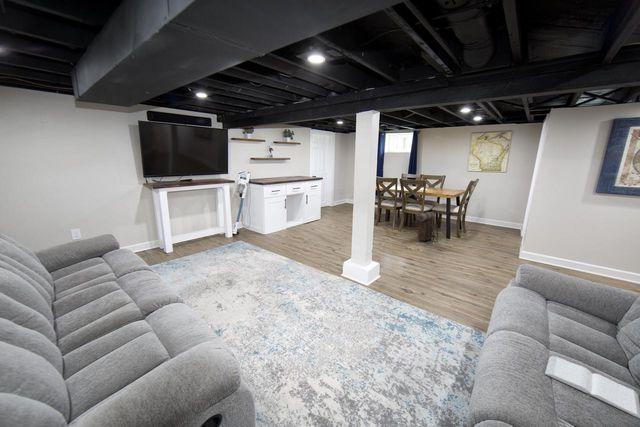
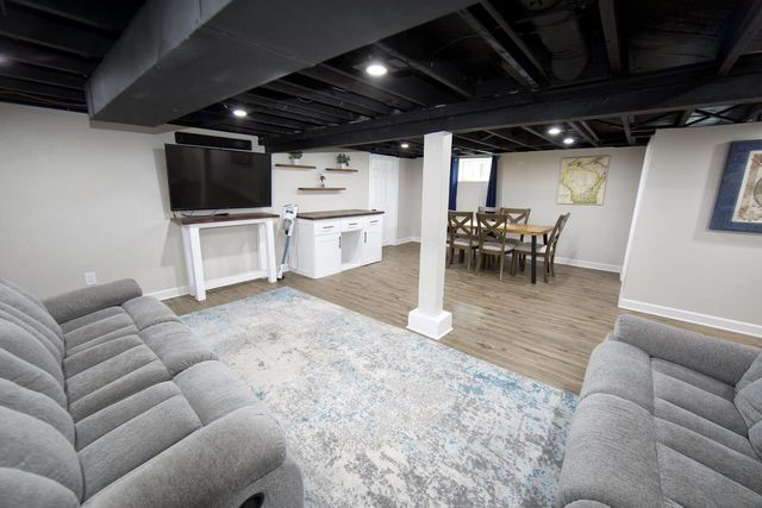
- book [543,355,640,420]
- backpack [416,211,439,243]
